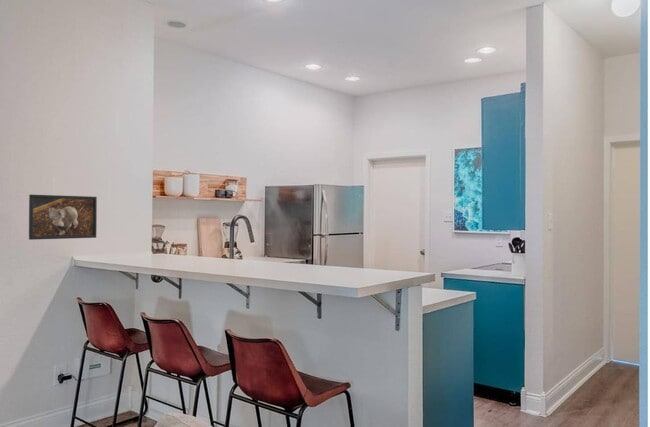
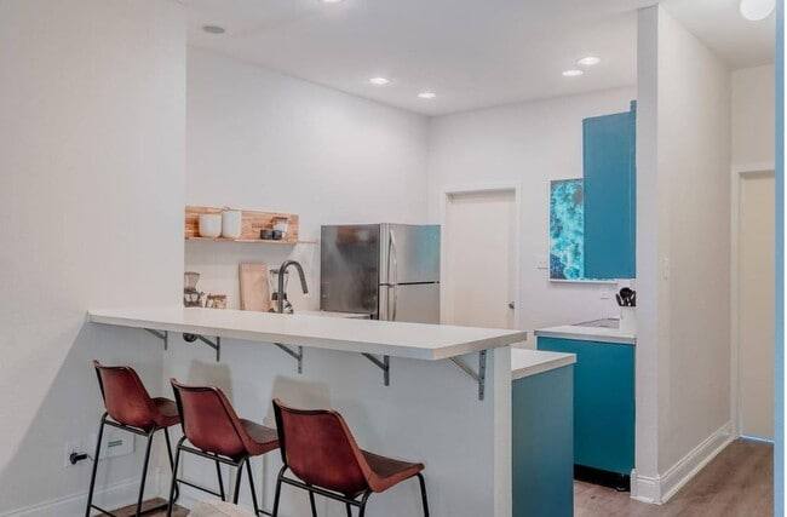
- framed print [28,194,98,241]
